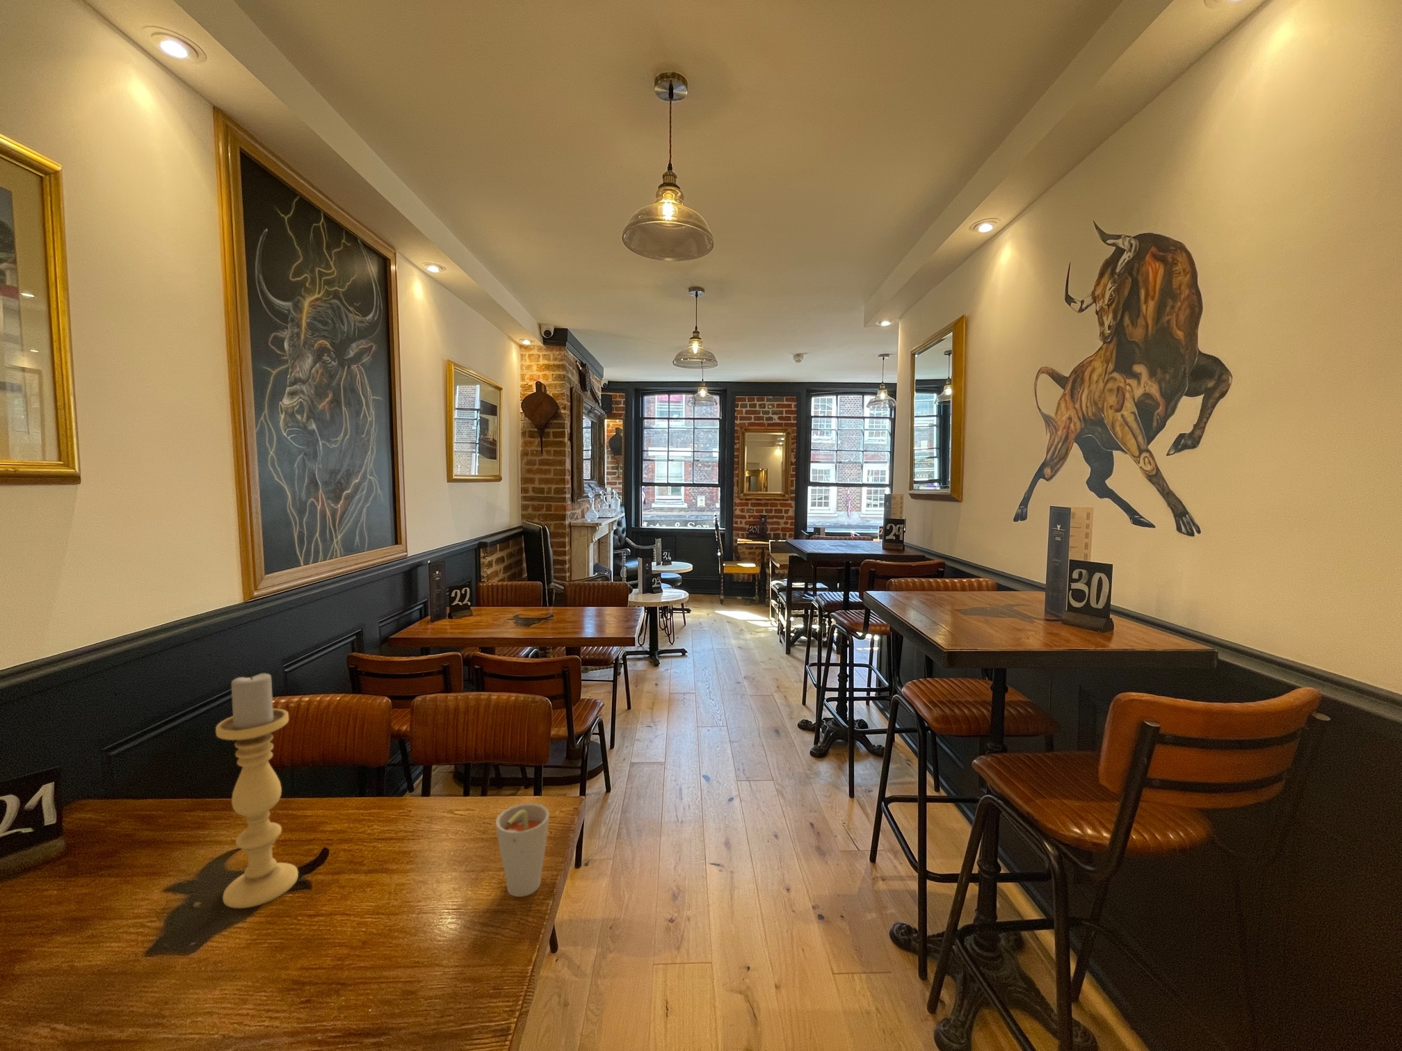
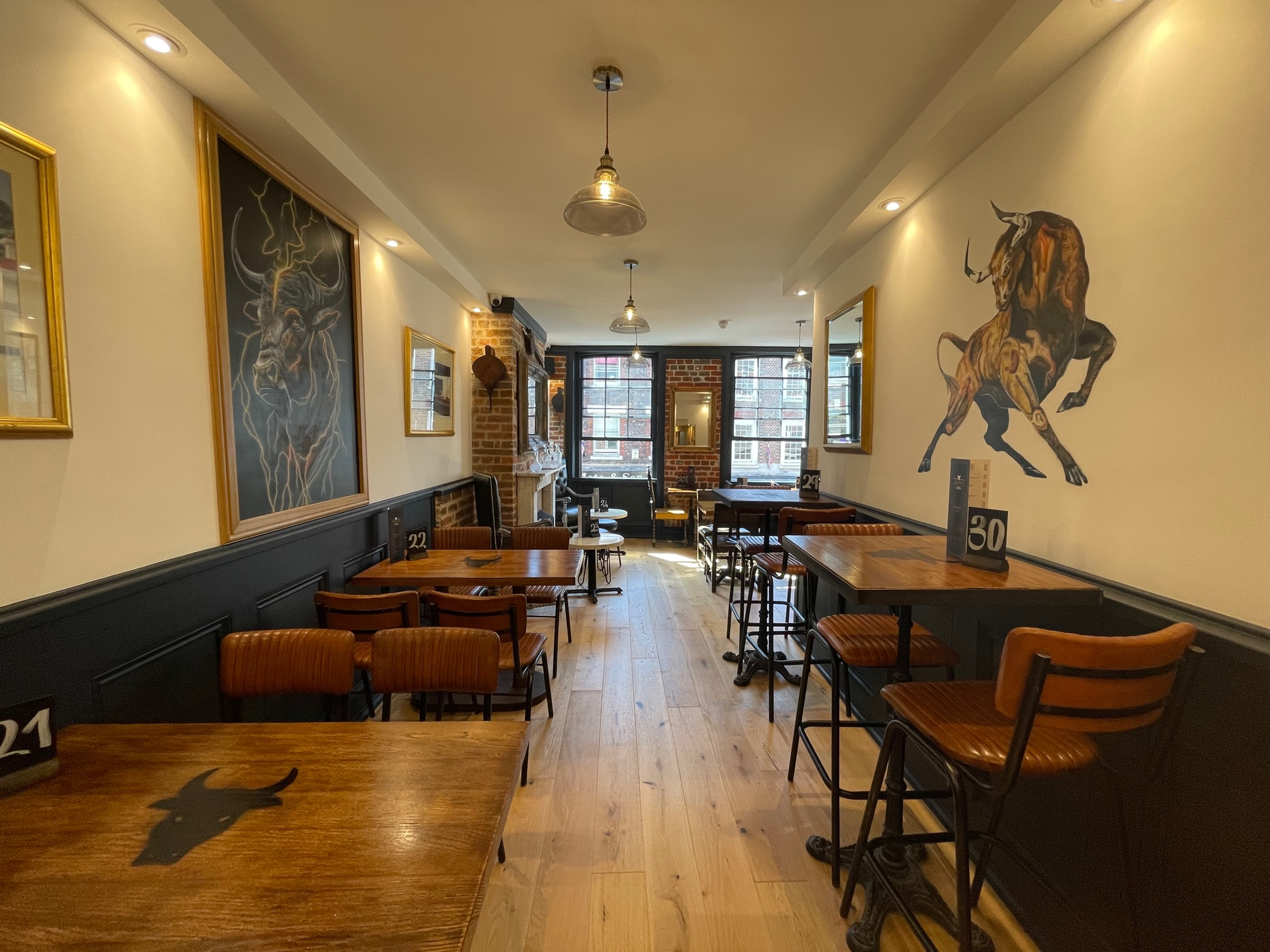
- candle holder [215,671,299,910]
- cup [496,803,550,898]
